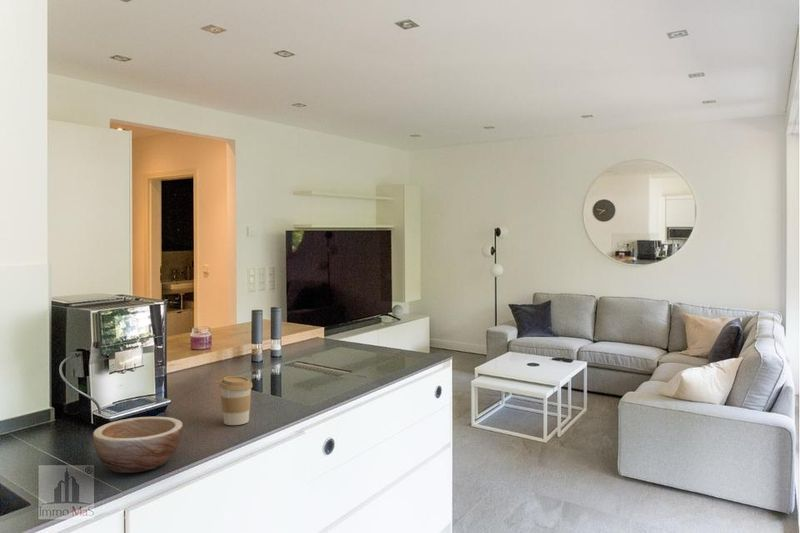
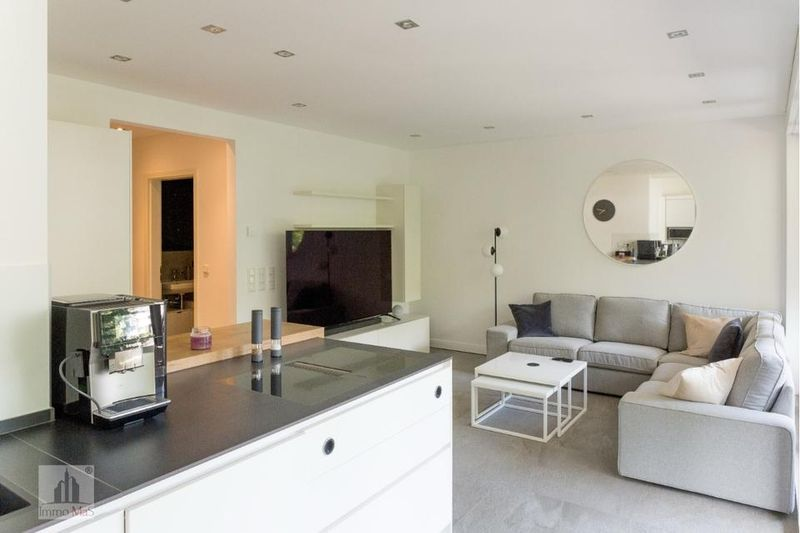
- bowl [92,416,184,474]
- coffee cup [218,375,253,426]
